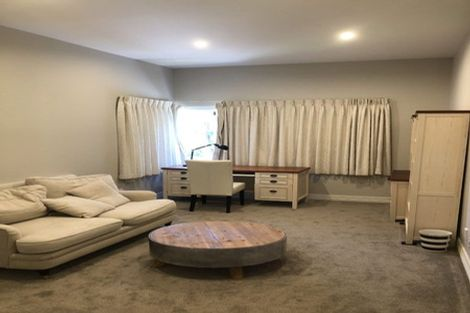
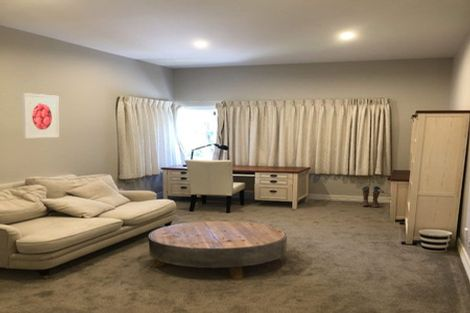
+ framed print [22,92,60,140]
+ boots [361,185,386,209]
